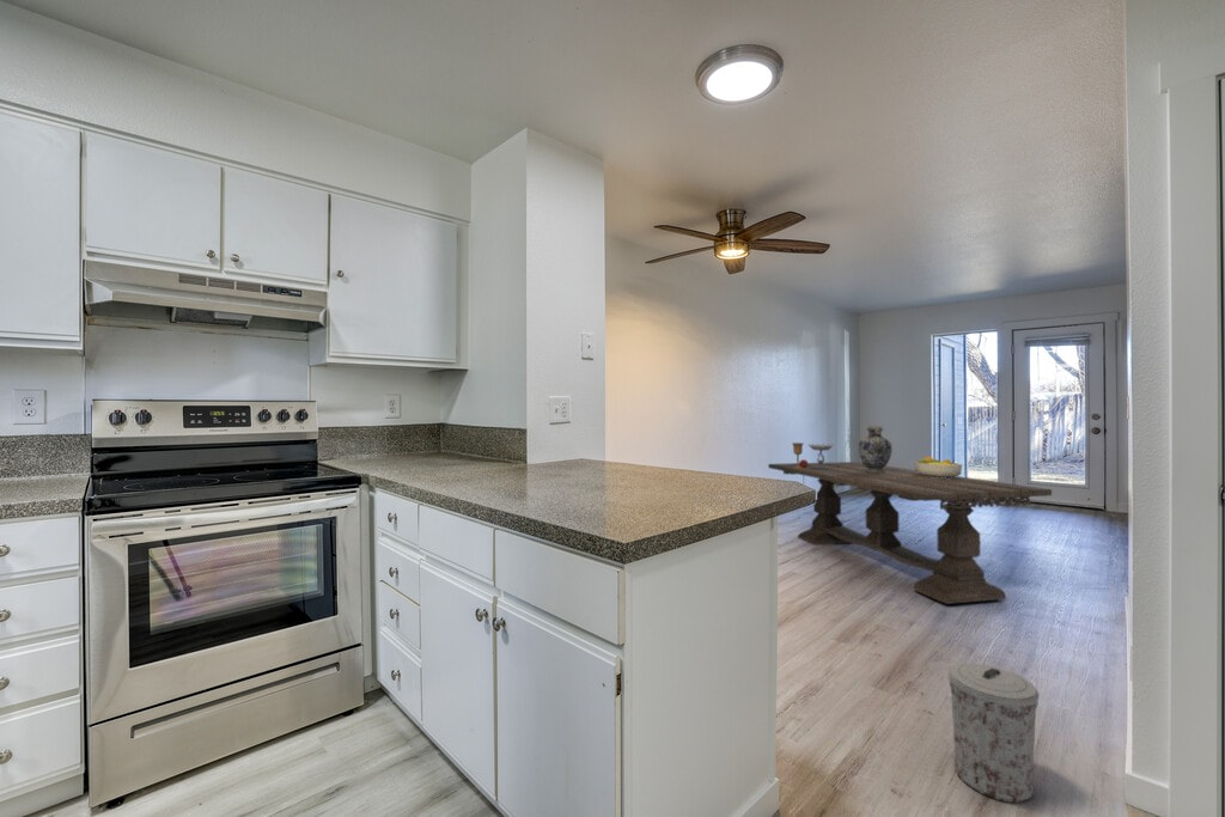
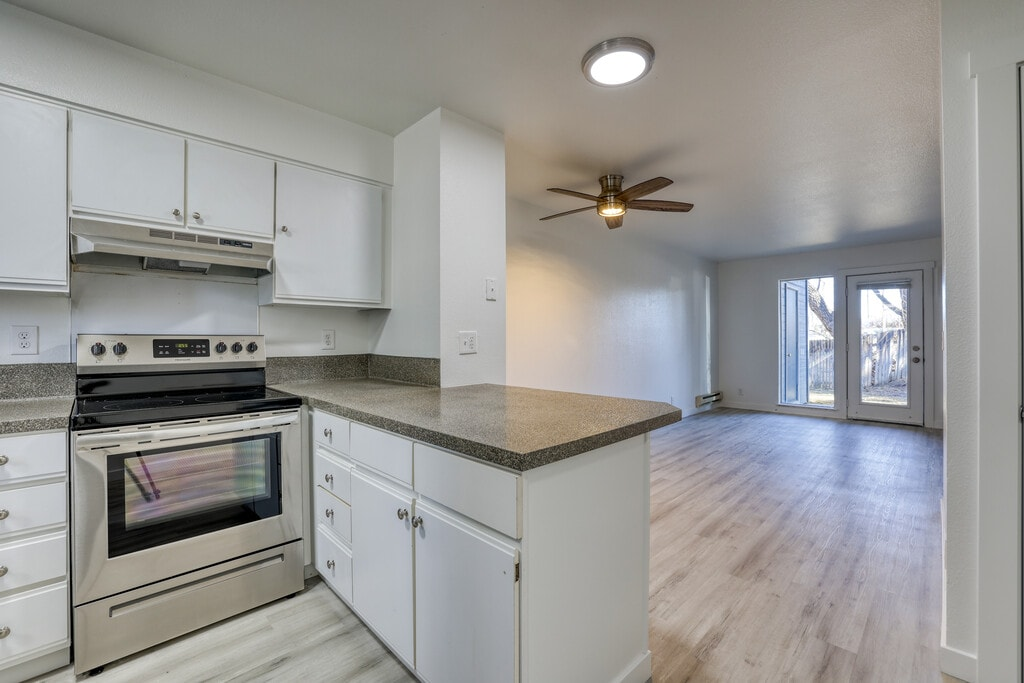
- dining table [767,461,1053,605]
- goblet [791,441,834,469]
- fruit bowl [913,455,963,478]
- vase [858,426,894,472]
- trash can [947,661,1040,804]
